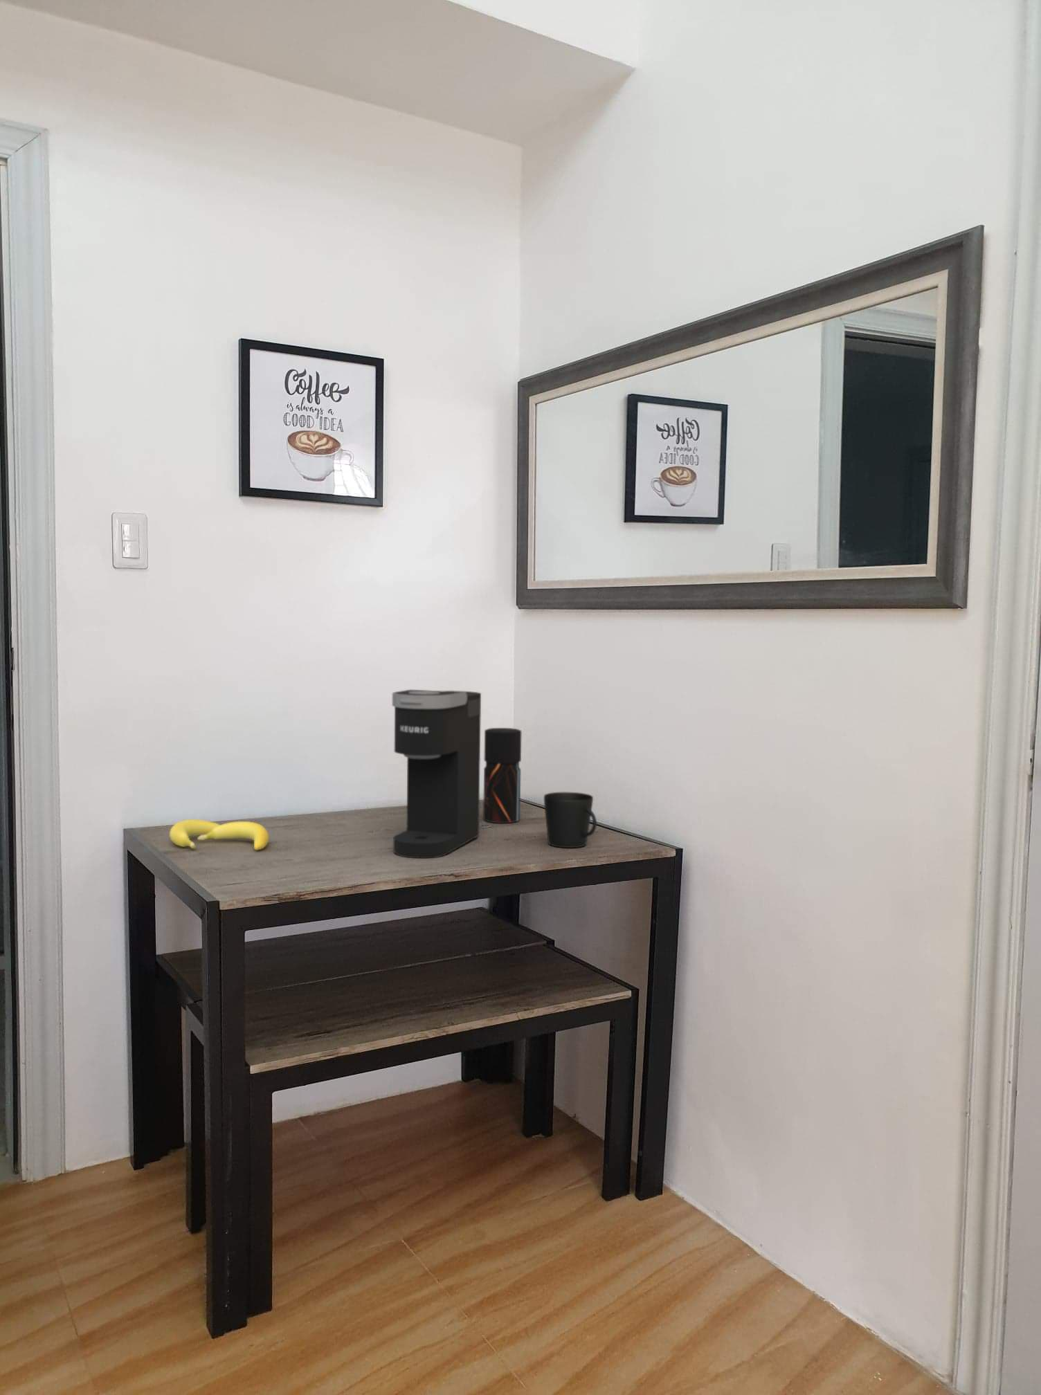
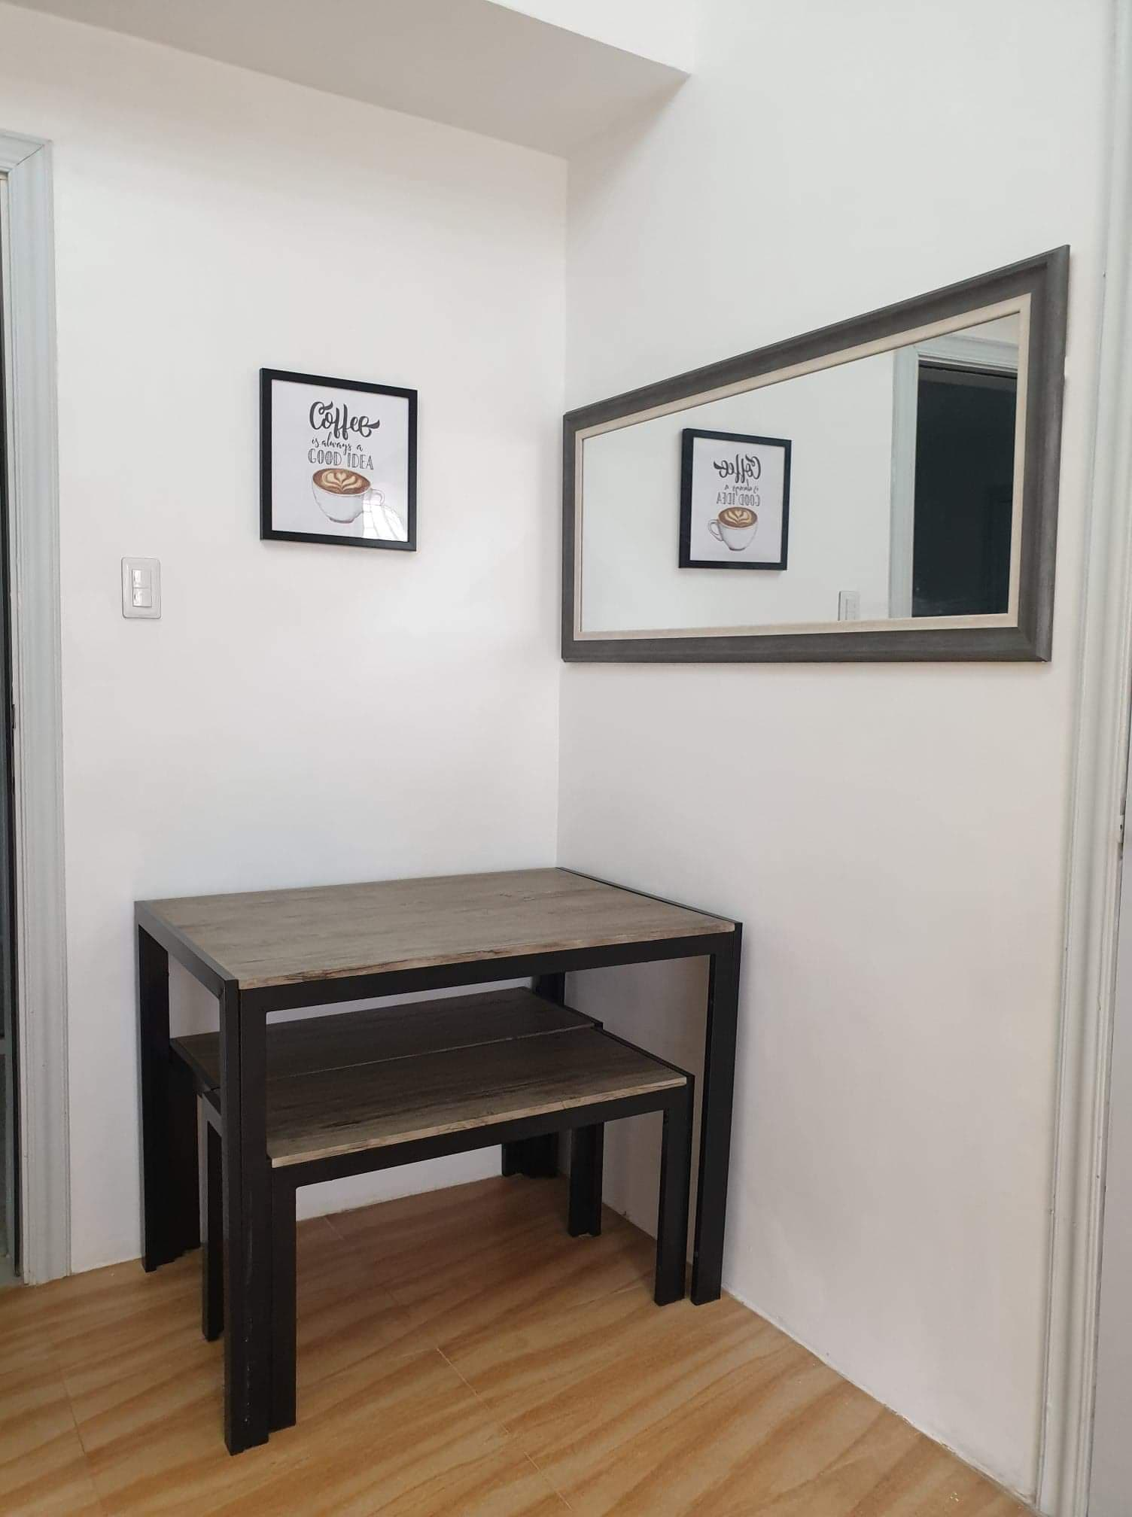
- pepper grinder [482,727,522,824]
- coffee maker [391,689,482,858]
- cup [543,792,597,848]
- banana [168,819,269,852]
